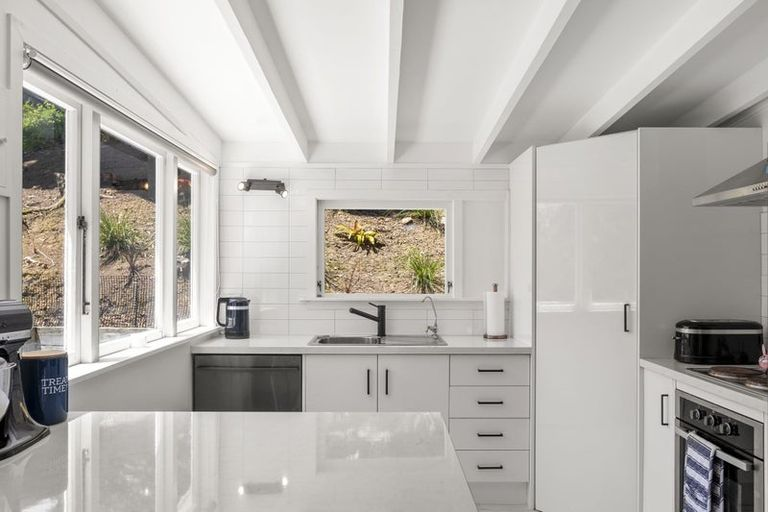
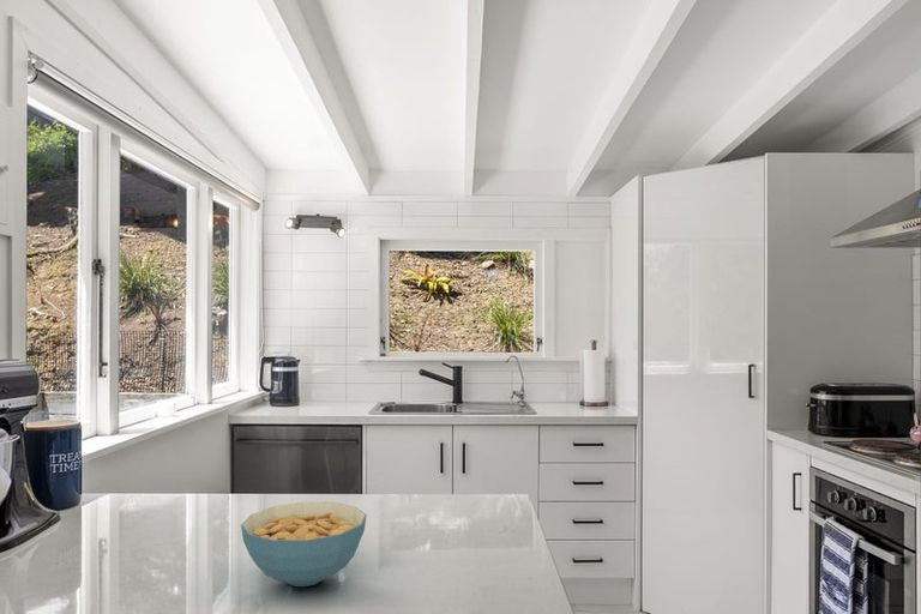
+ cereal bowl [240,501,368,588]
